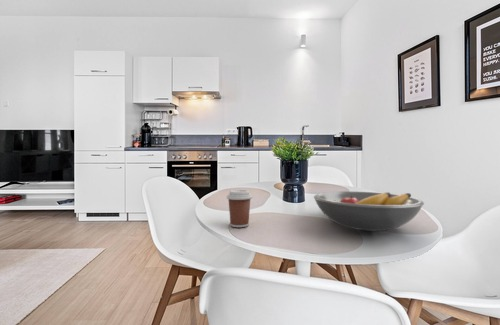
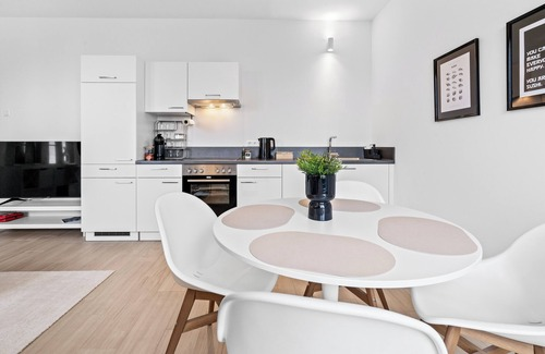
- fruit bowl [313,190,425,232]
- coffee cup [226,189,253,228]
